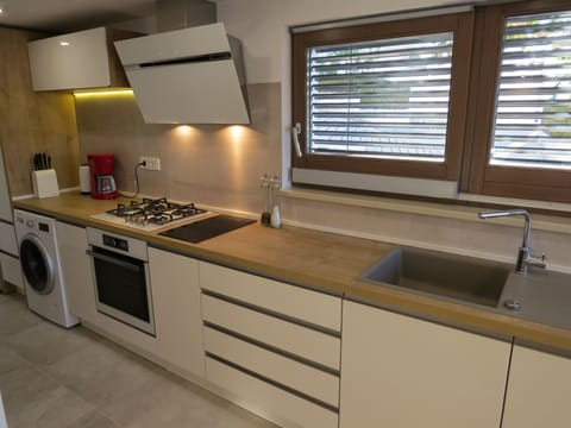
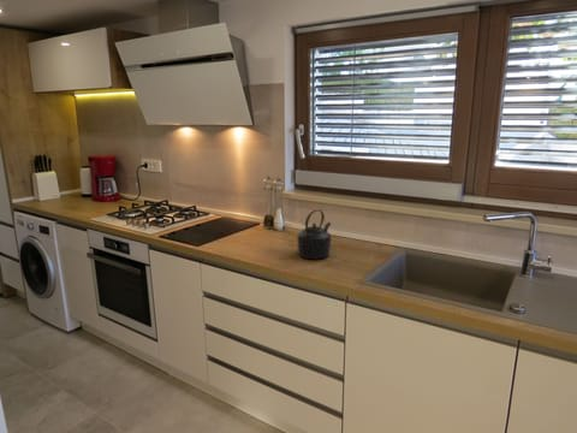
+ kettle [296,208,332,260]
